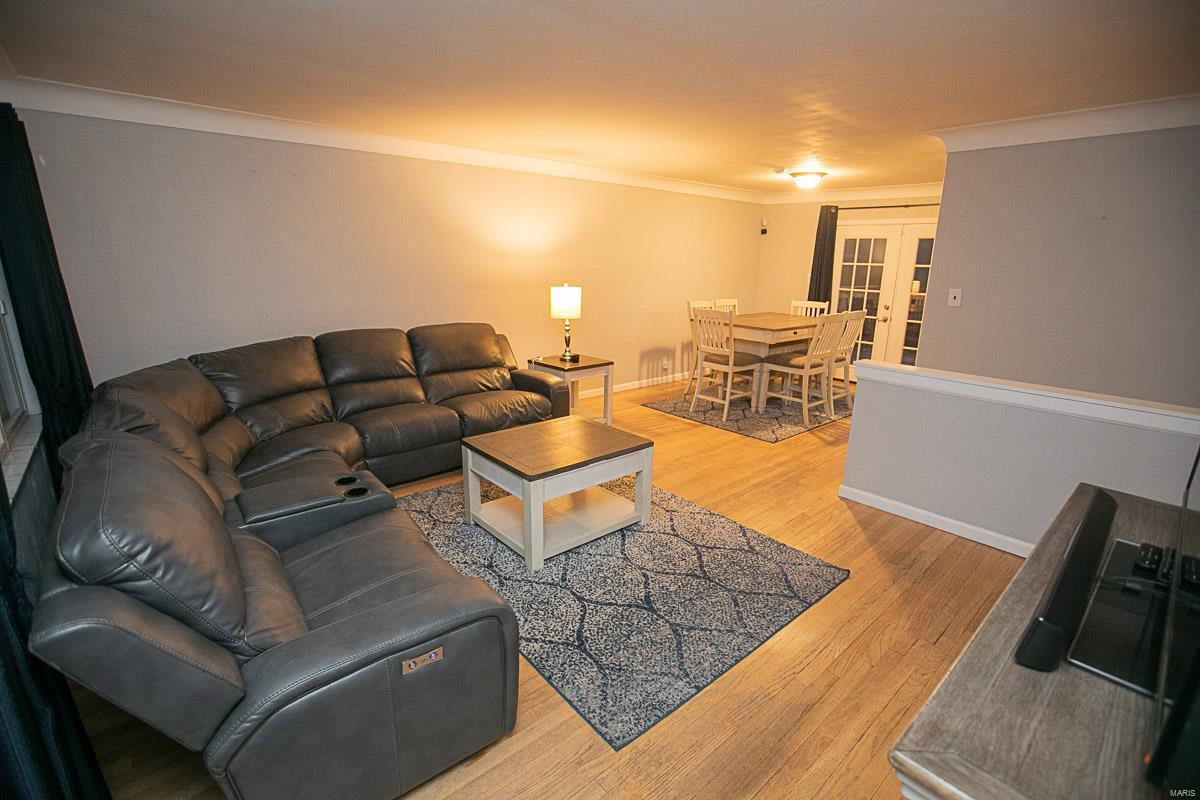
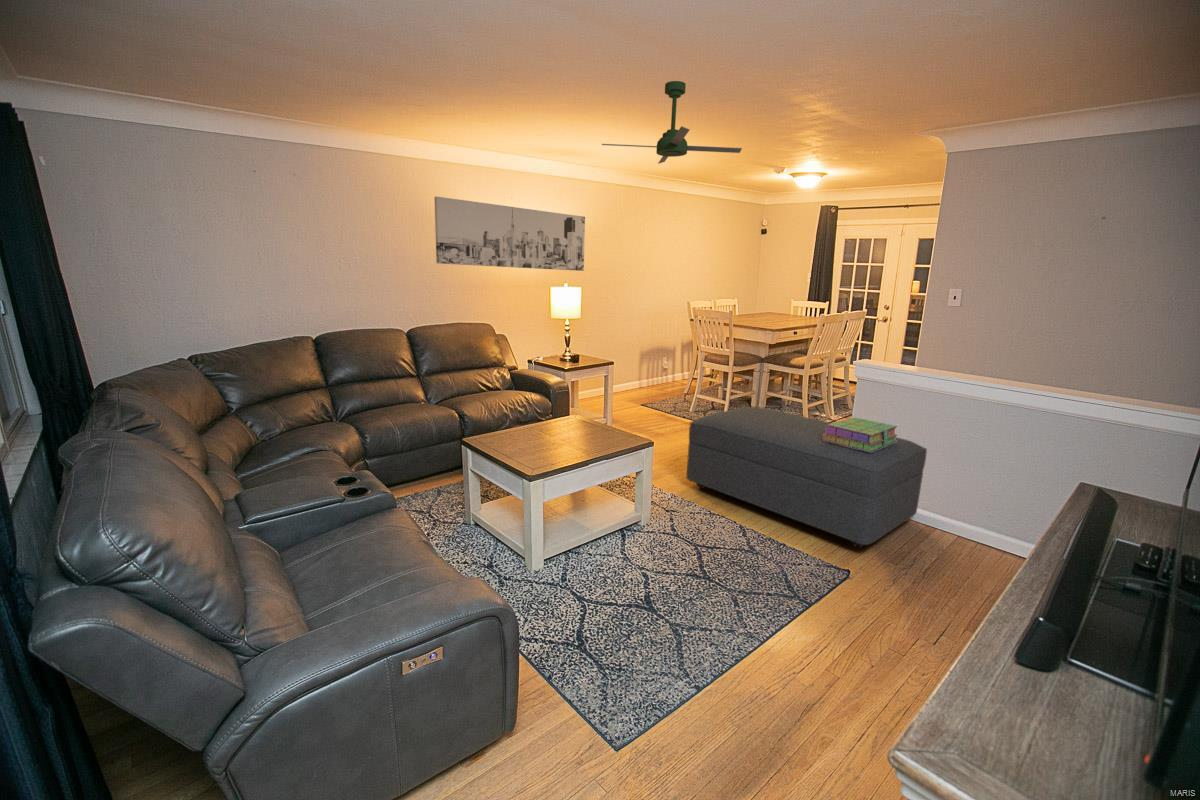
+ ceiling fan [601,80,743,165]
+ wall art [433,195,586,272]
+ stack of books [823,417,899,452]
+ ottoman [685,406,928,548]
